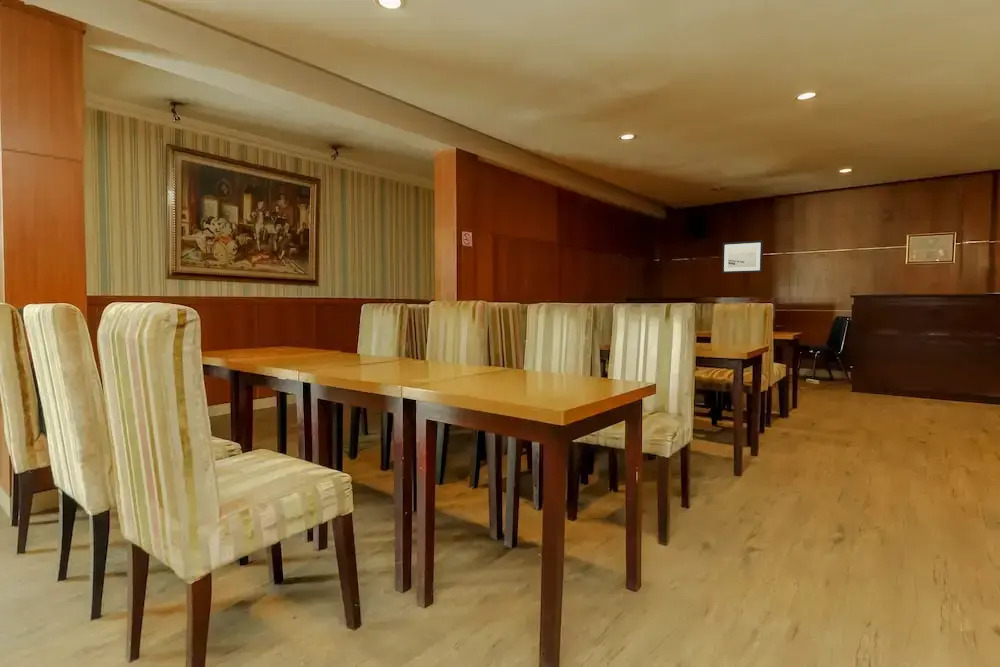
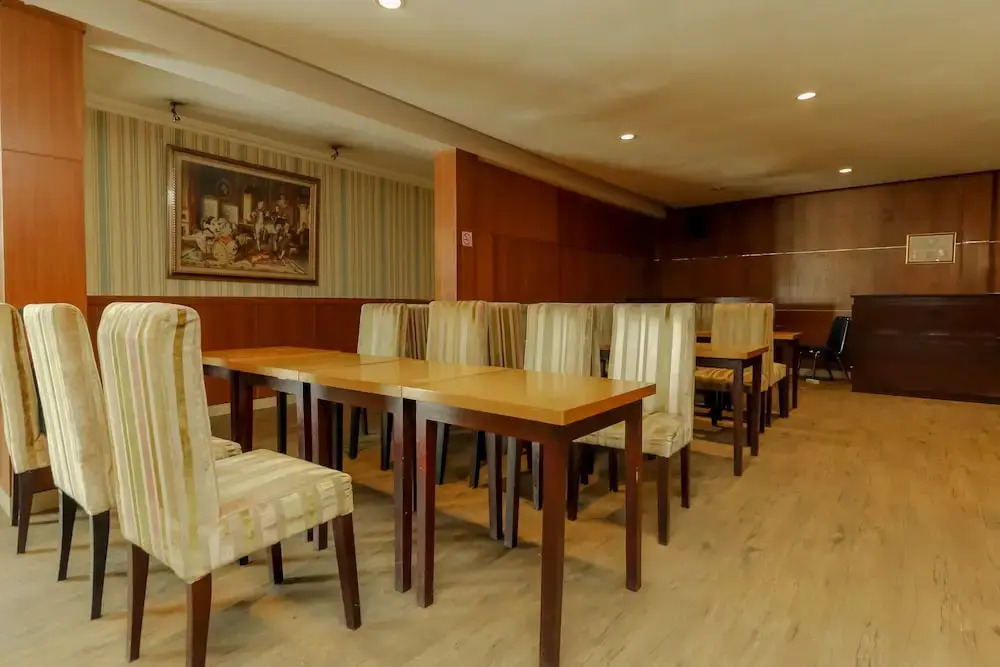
- wall art [721,239,764,274]
